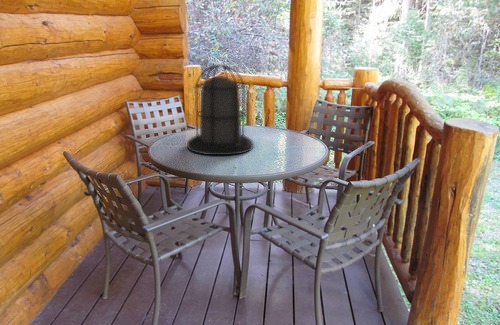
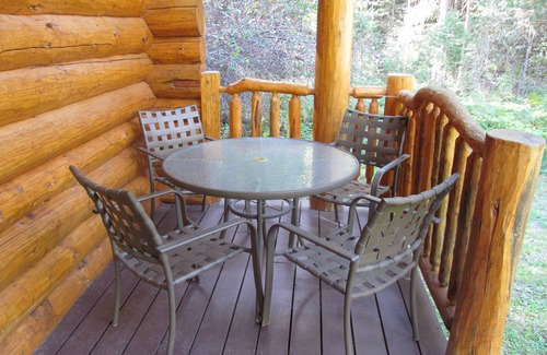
- lantern [186,64,254,156]
